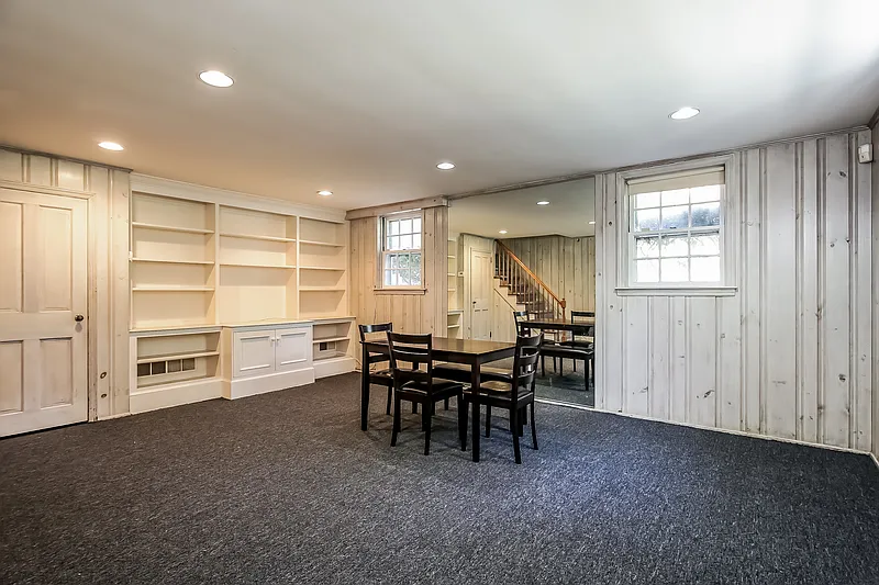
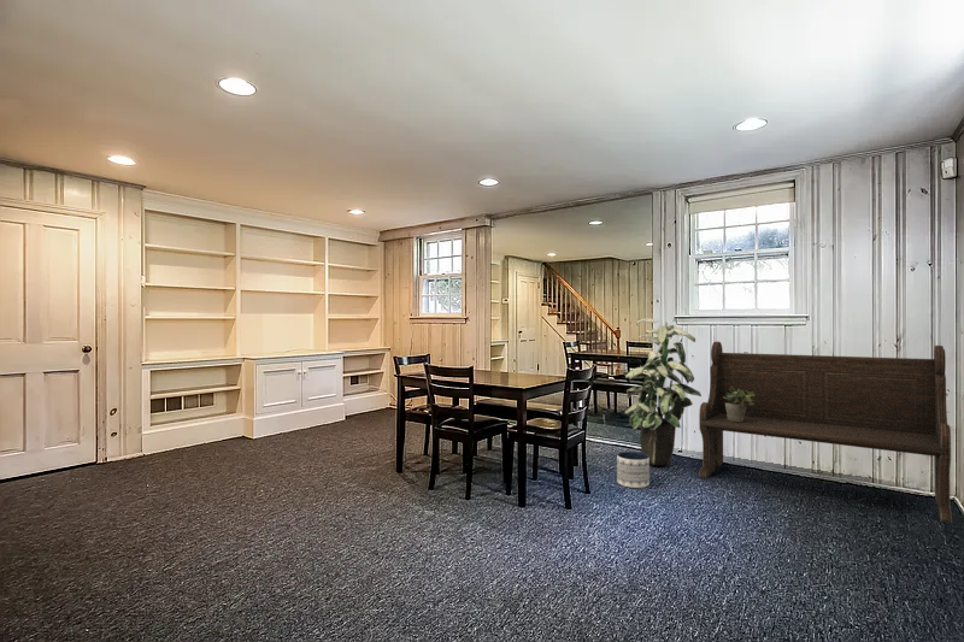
+ potted plant [723,387,756,422]
+ bench [698,341,953,524]
+ indoor plant [619,317,703,466]
+ planter [616,450,651,489]
